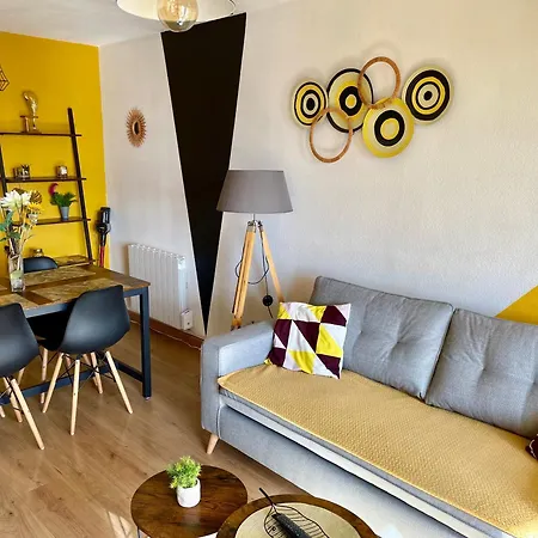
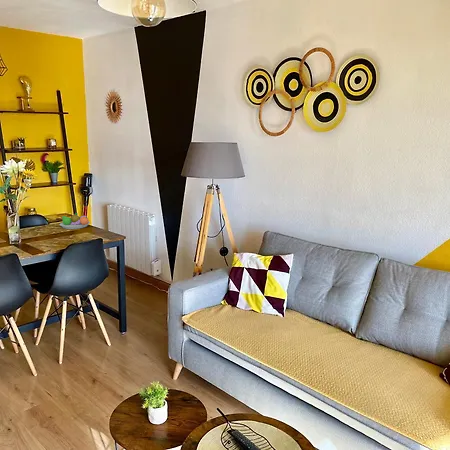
+ fruit bowl [59,212,91,230]
